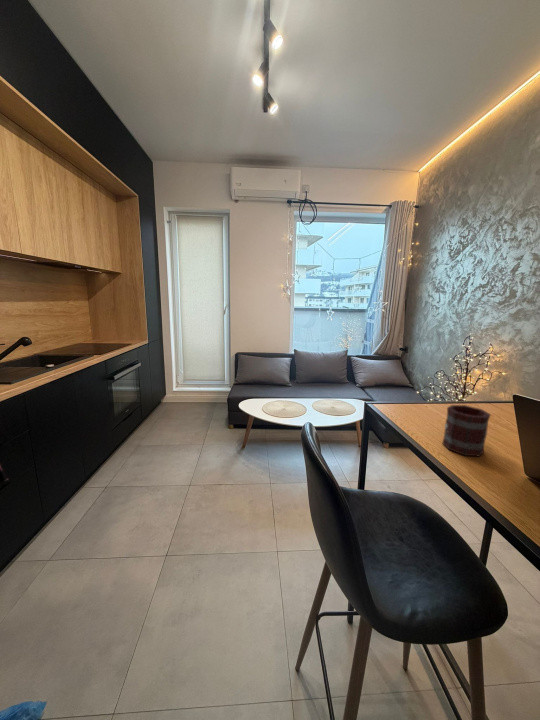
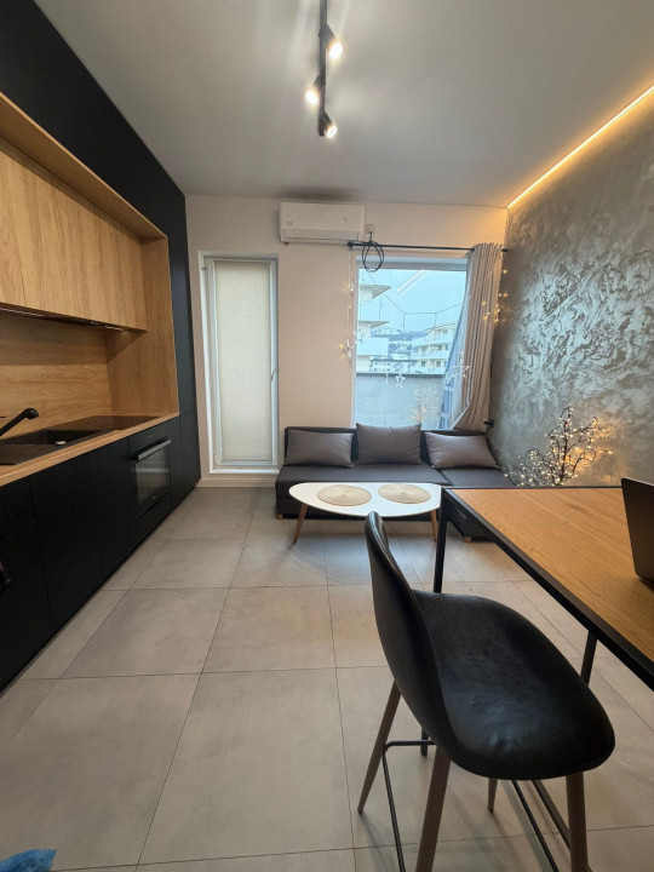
- mug [441,404,492,458]
